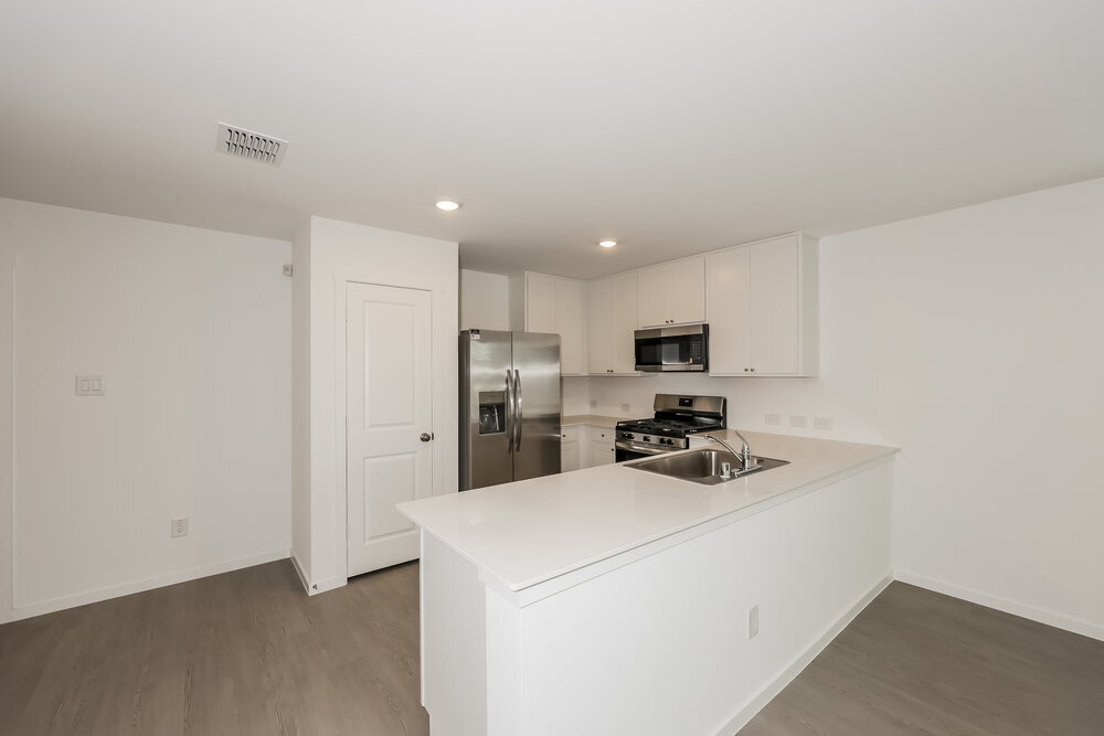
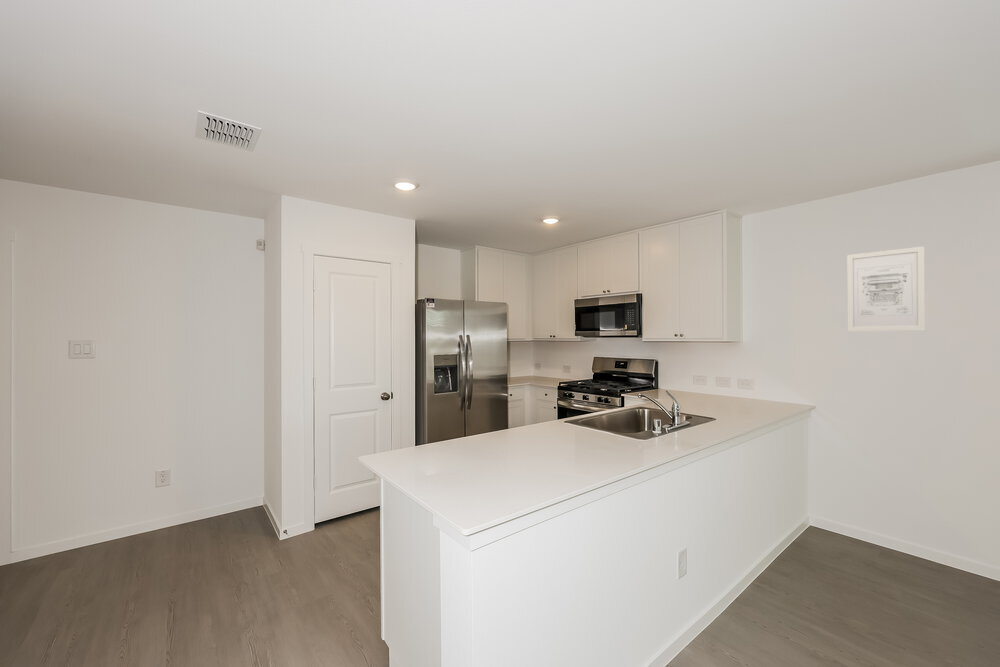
+ wall art [846,245,926,332]
